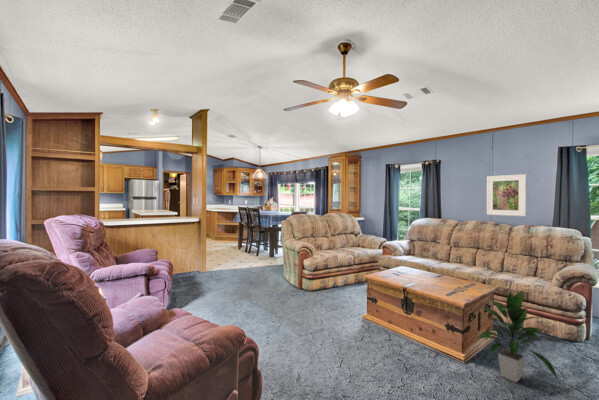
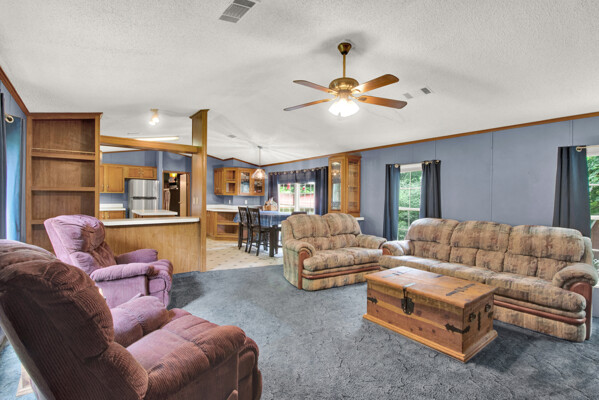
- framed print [486,173,527,217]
- indoor plant [476,289,559,383]
